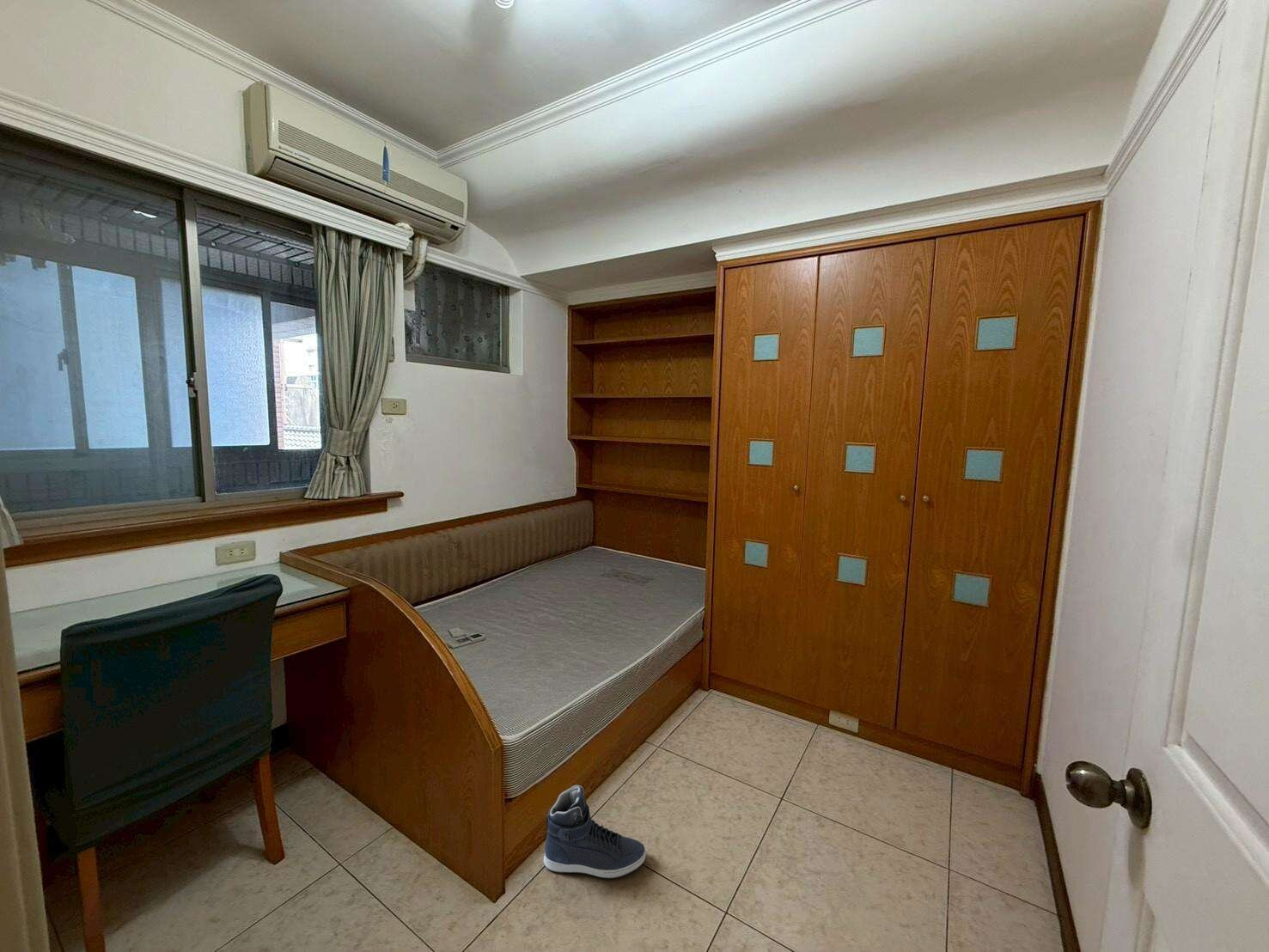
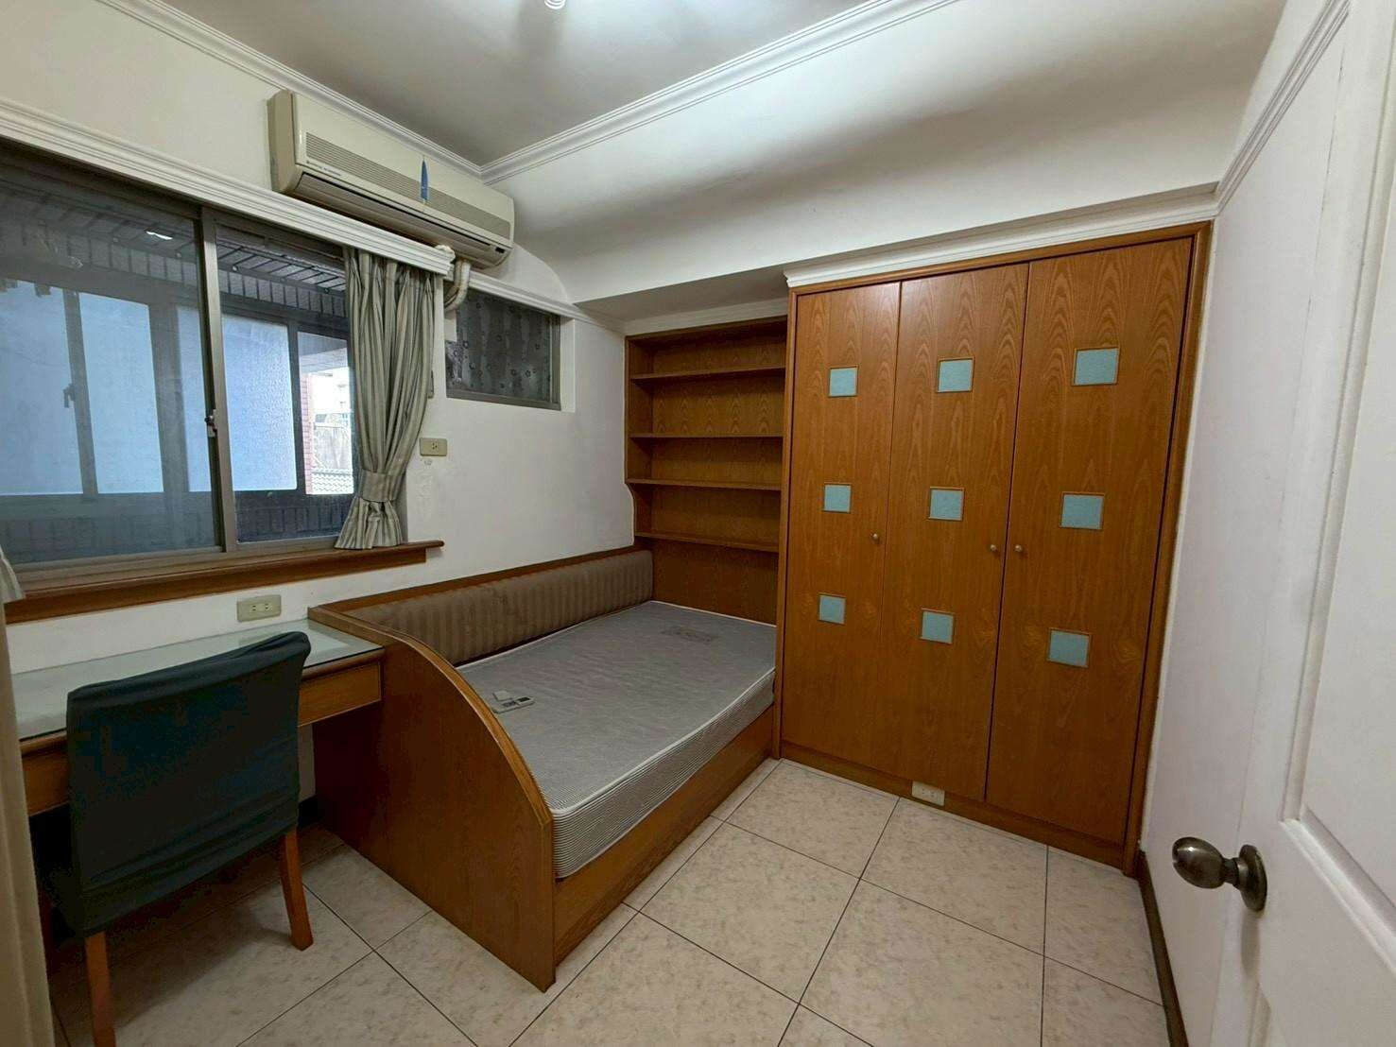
- sneaker [543,784,647,880]
